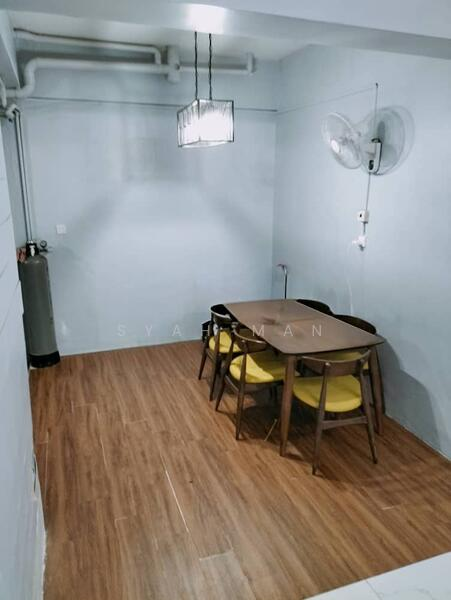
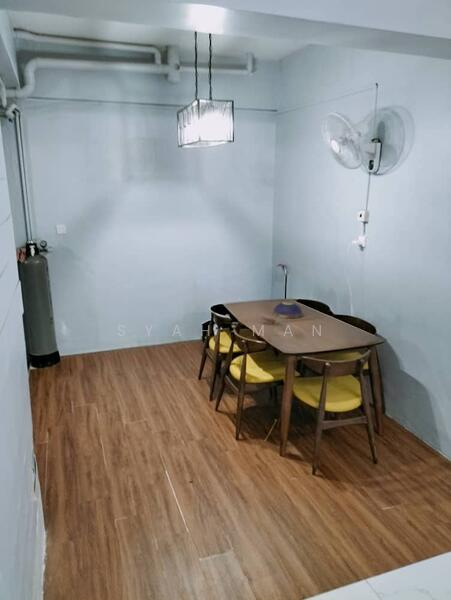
+ decorative bowl [272,301,303,319]
